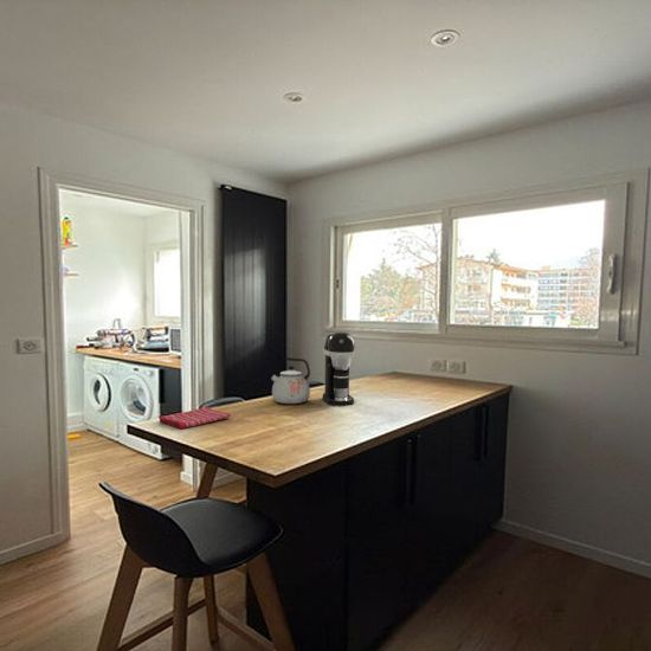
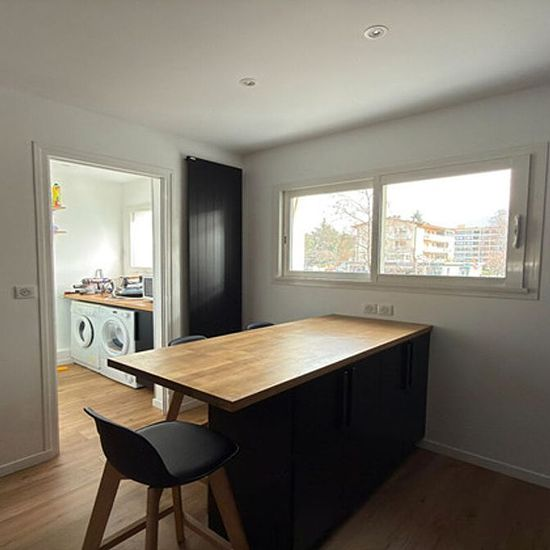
- coffee maker [321,331,356,407]
- dish towel [157,405,232,431]
- kettle [270,356,311,405]
